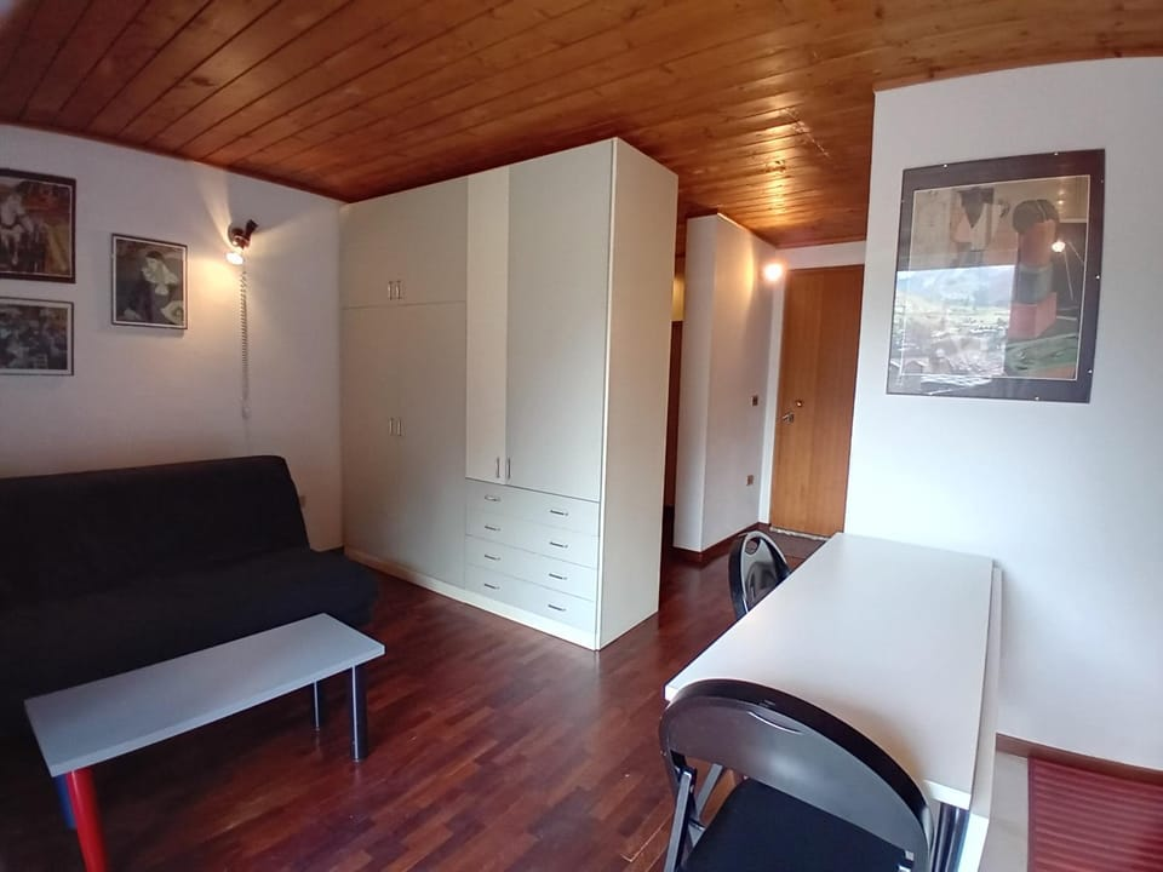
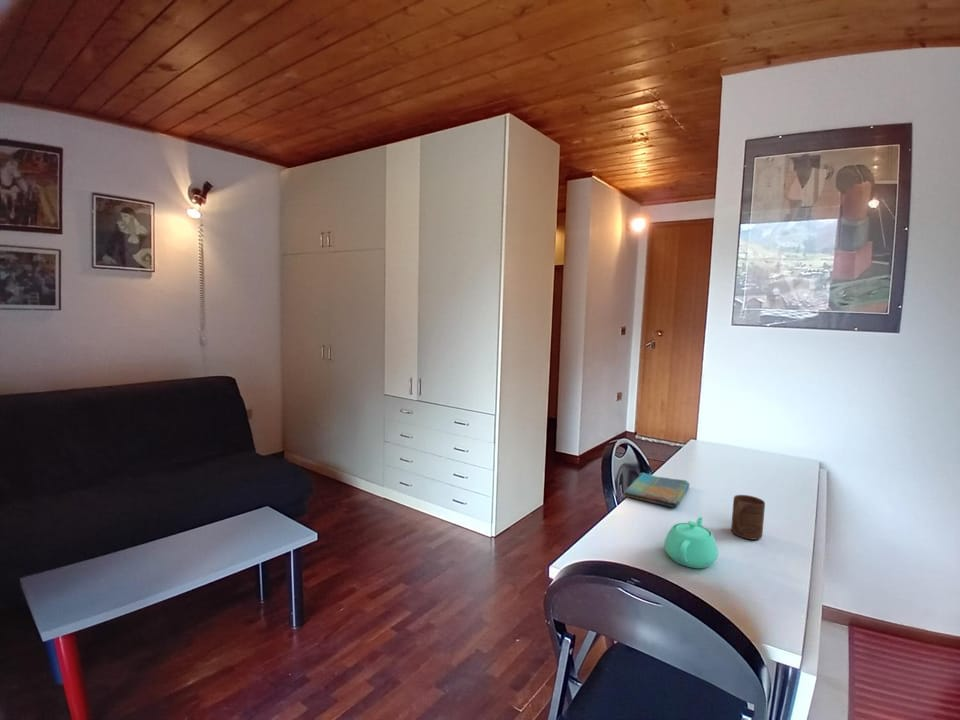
+ dish towel [623,472,690,509]
+ cup [730,494,766,541]
+ teapot [663,516,719,569]
